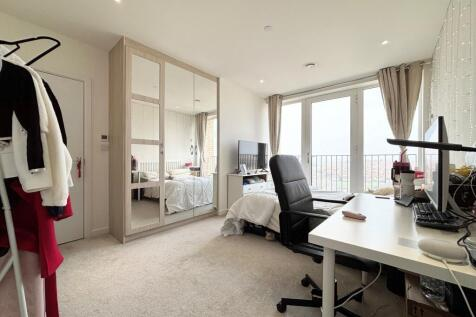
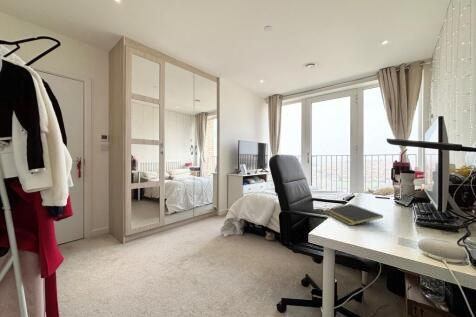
+ notepad [324,203,384,227]
